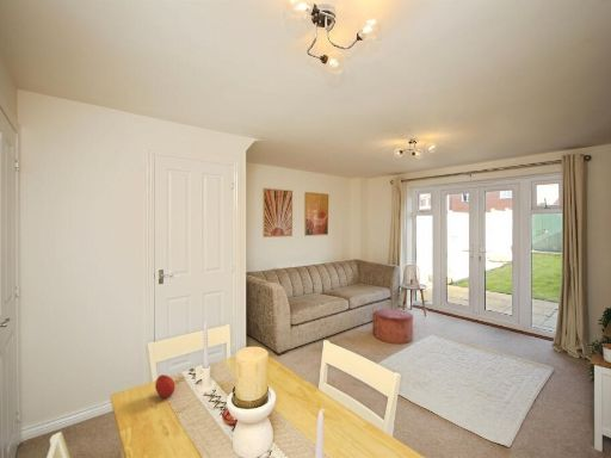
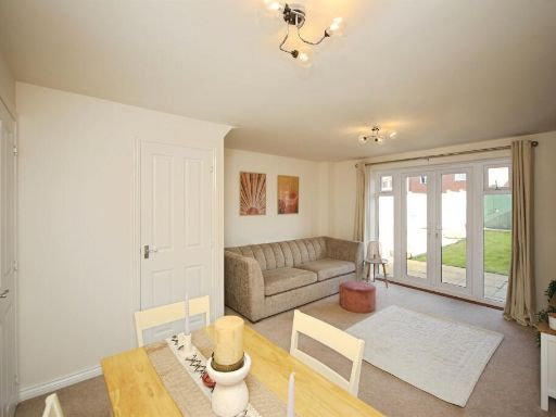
- fruit [154,373,175,398]
